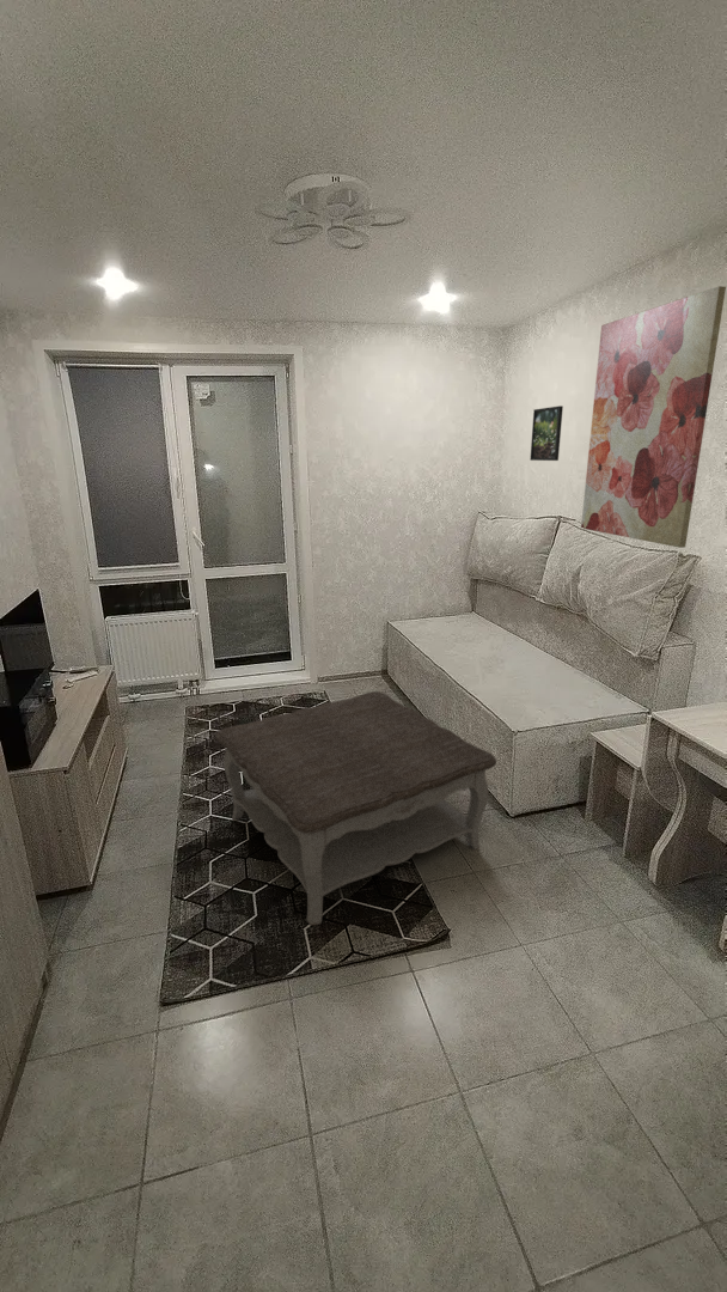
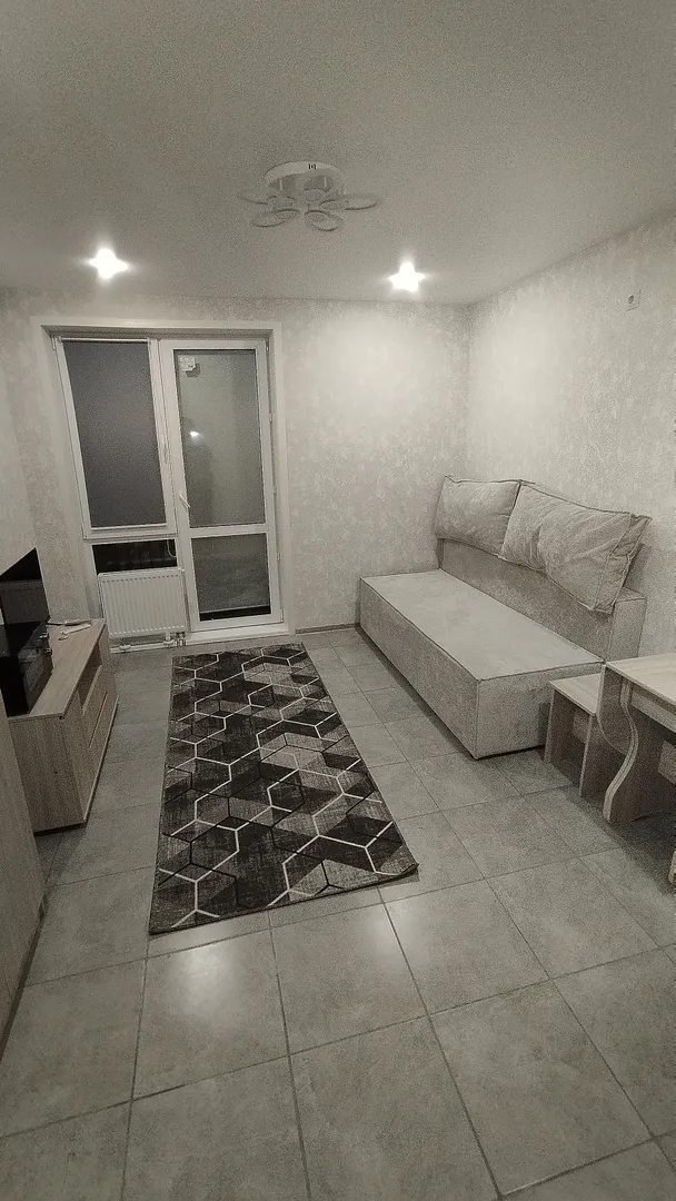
- wall art [580,285,727,549]
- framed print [529,404,564,462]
- coffee table [214,690,497,926]
